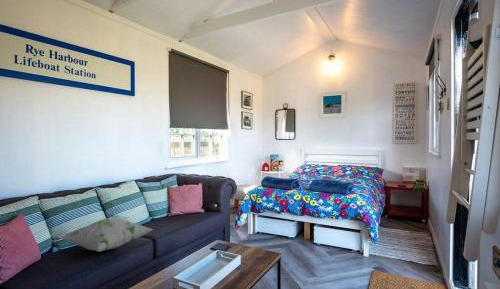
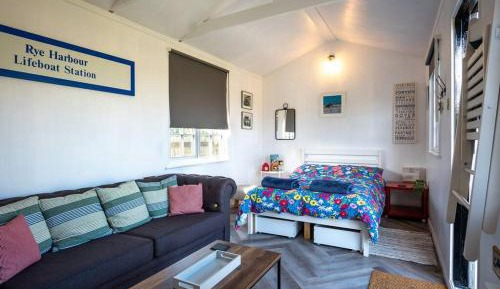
- decorative pillow [60,217,155,253]
